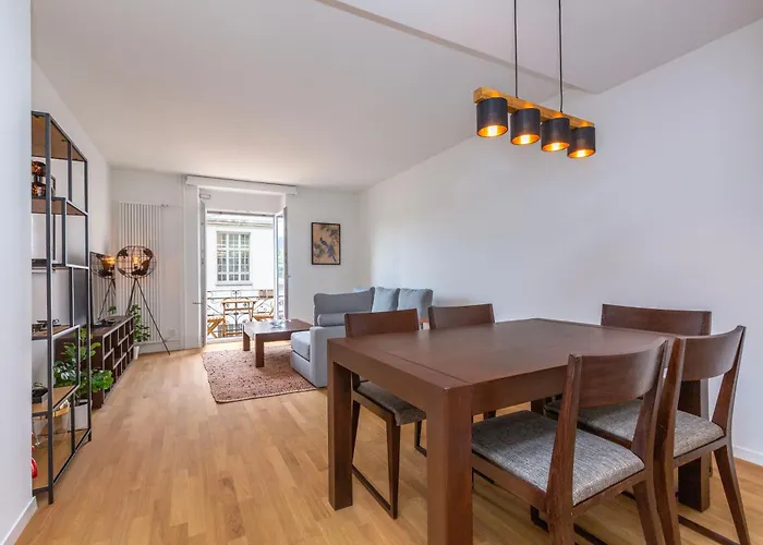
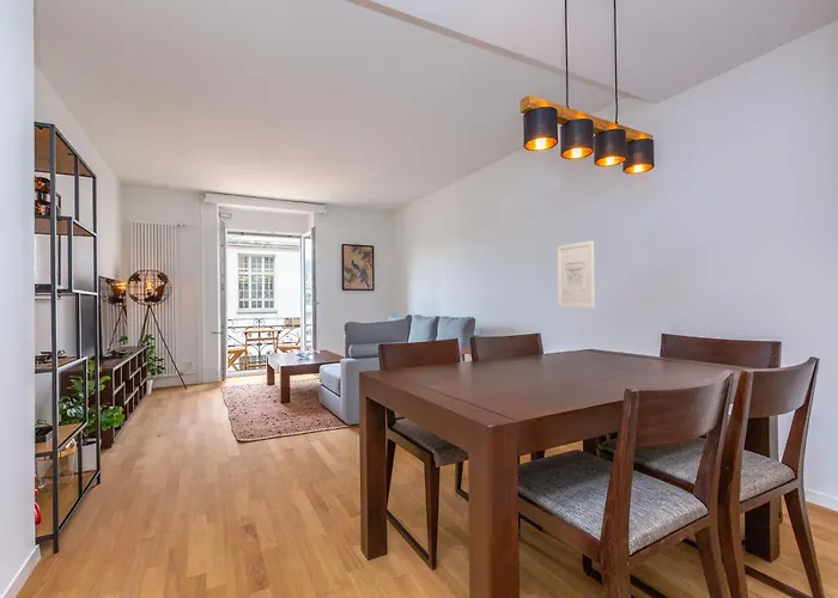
+ wall art [555,239,595,309]
